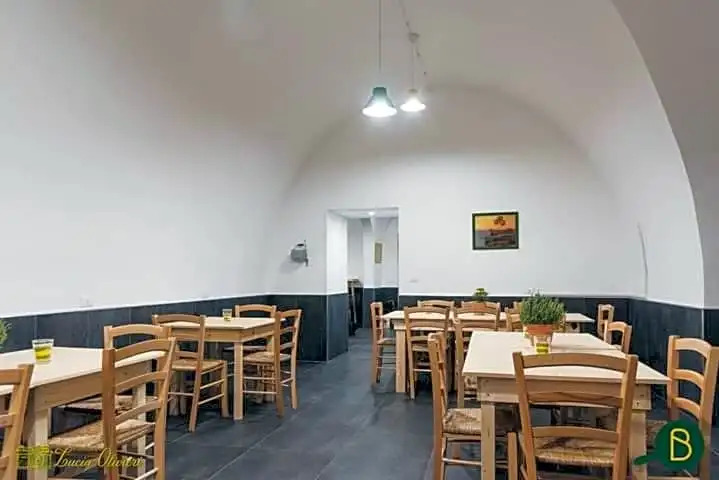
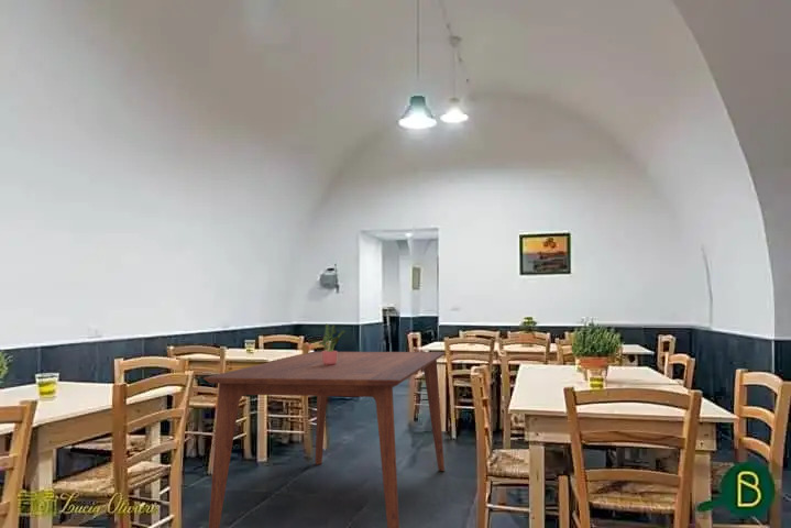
+ potted plant [308,322,345,365]
+ dining table [202,351,447,528]
